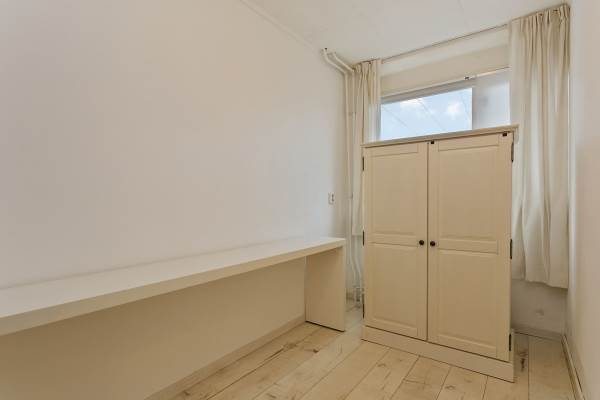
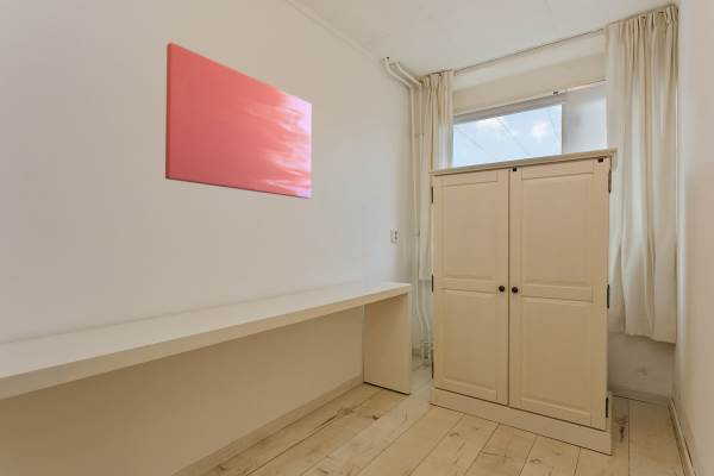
+ wall art [164,42,313,200]
